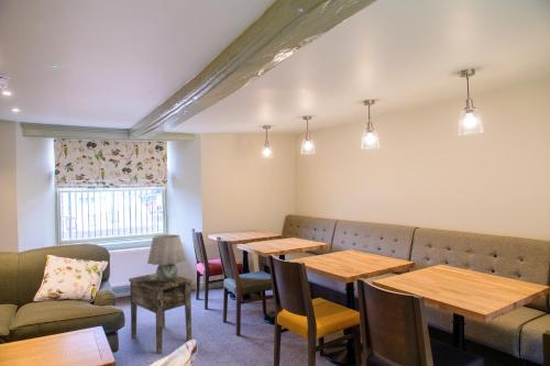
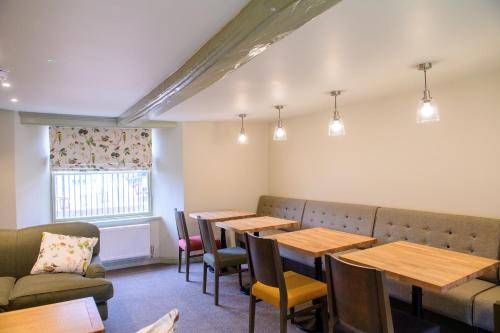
- side table [128,273,194,354]
- table lamp [146,234,187,281]
